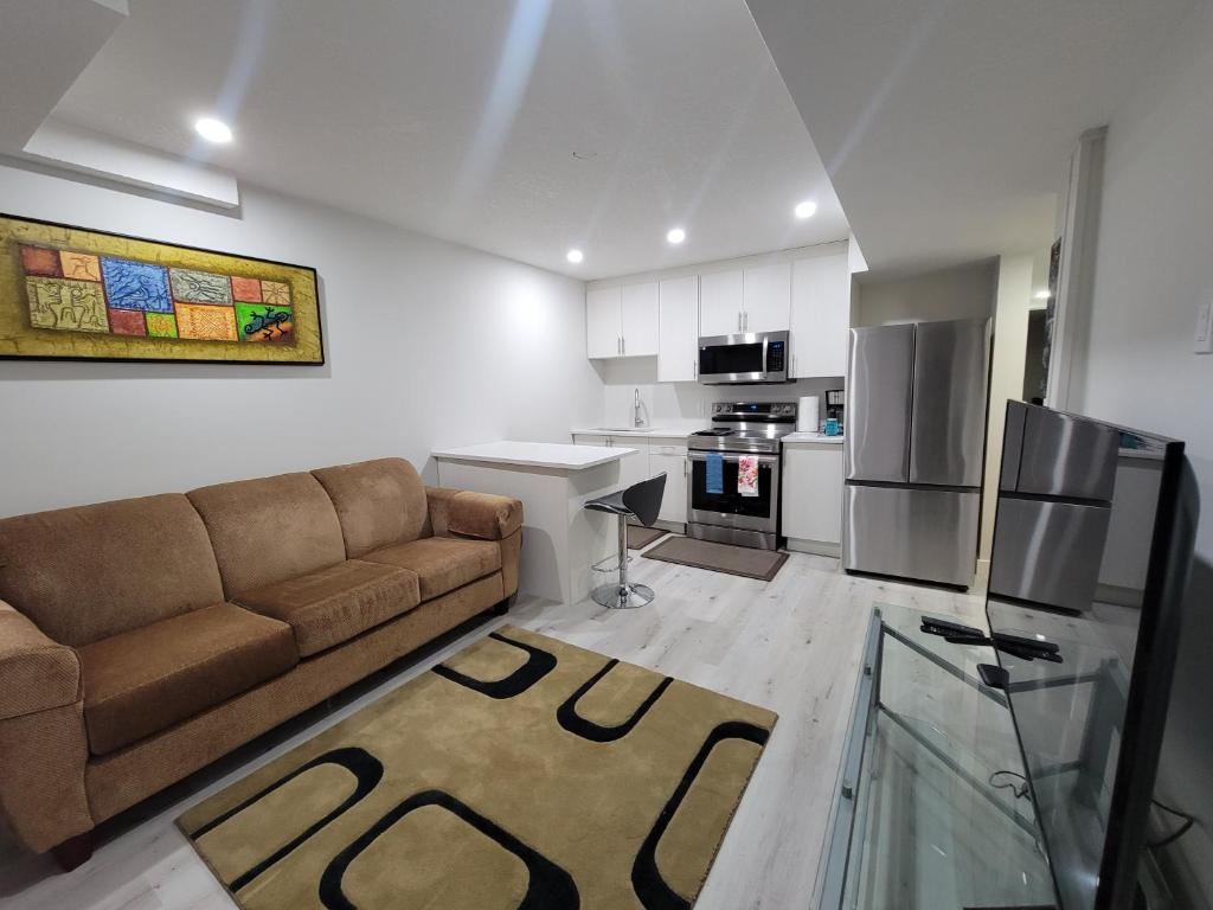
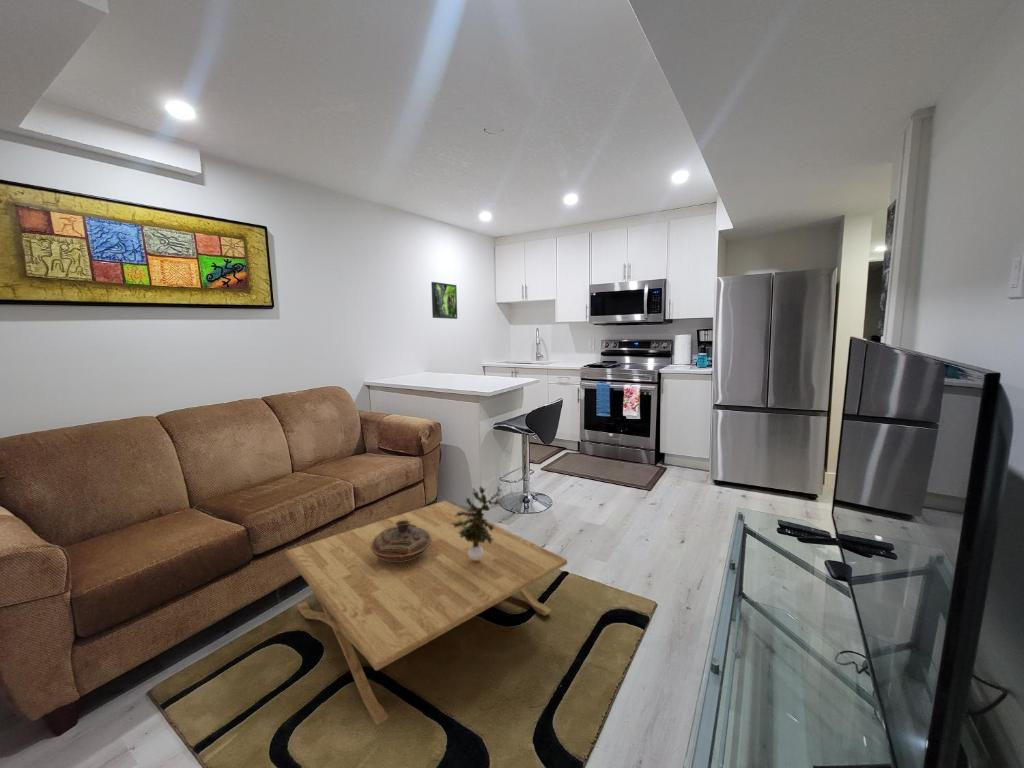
+ decorative bowl [371,520,431,561]
+ coffee table [285,500,568,726]
+ potted plant [452,485,502,561]
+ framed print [430,281,458,320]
